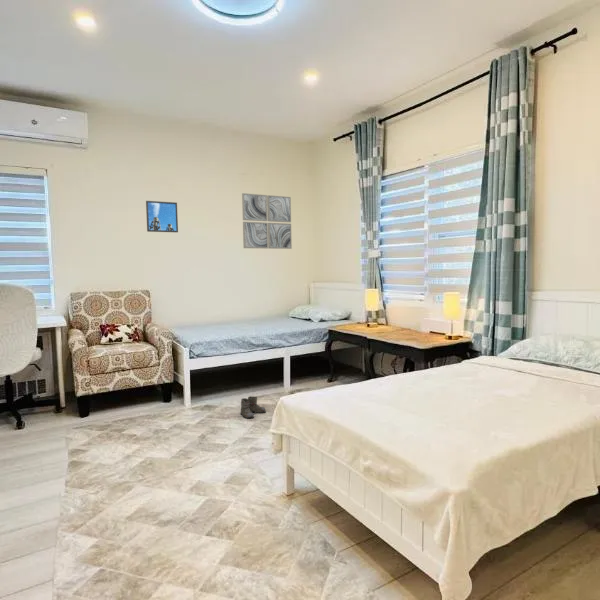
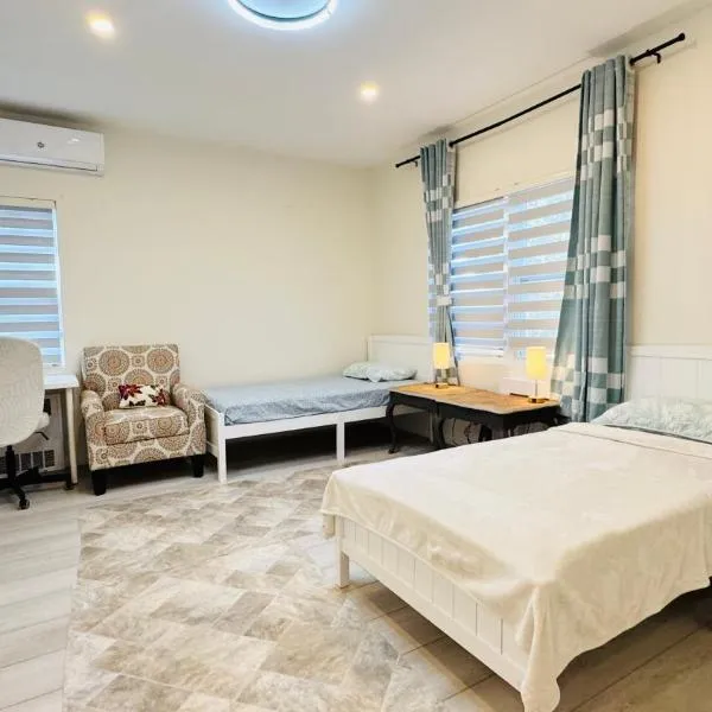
- wall art [241,192,293,250]
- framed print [145,200,179,233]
- boots [238,395,267,419]
